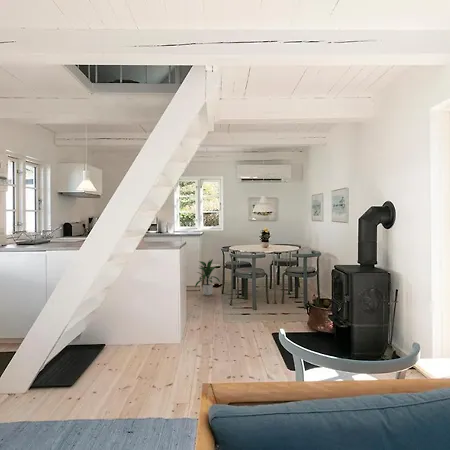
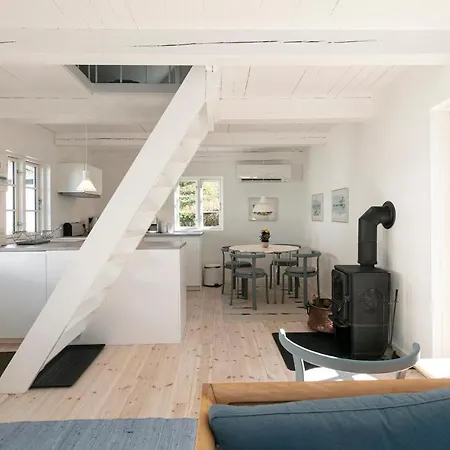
- indoor plant [194,258,221,296]
